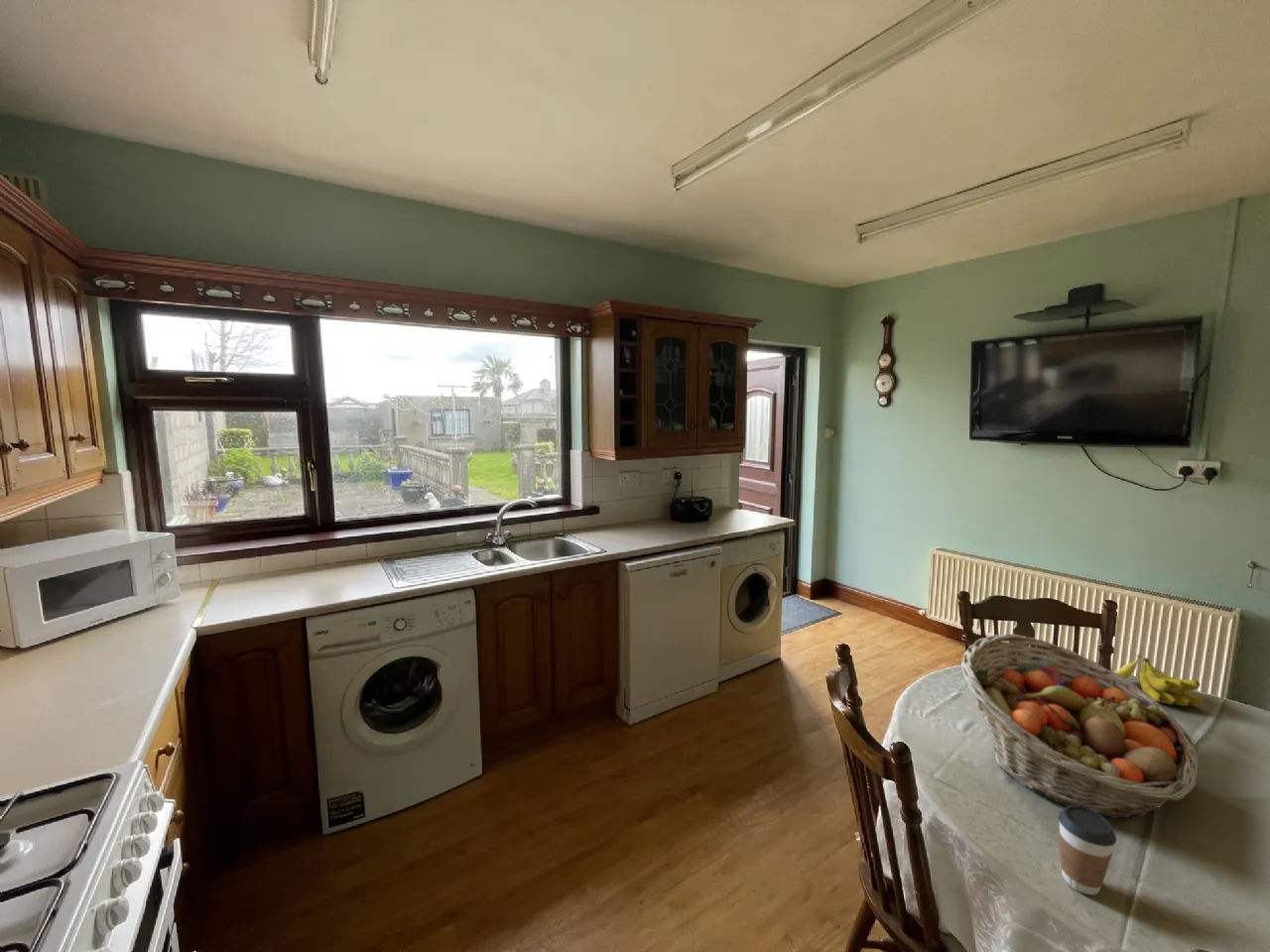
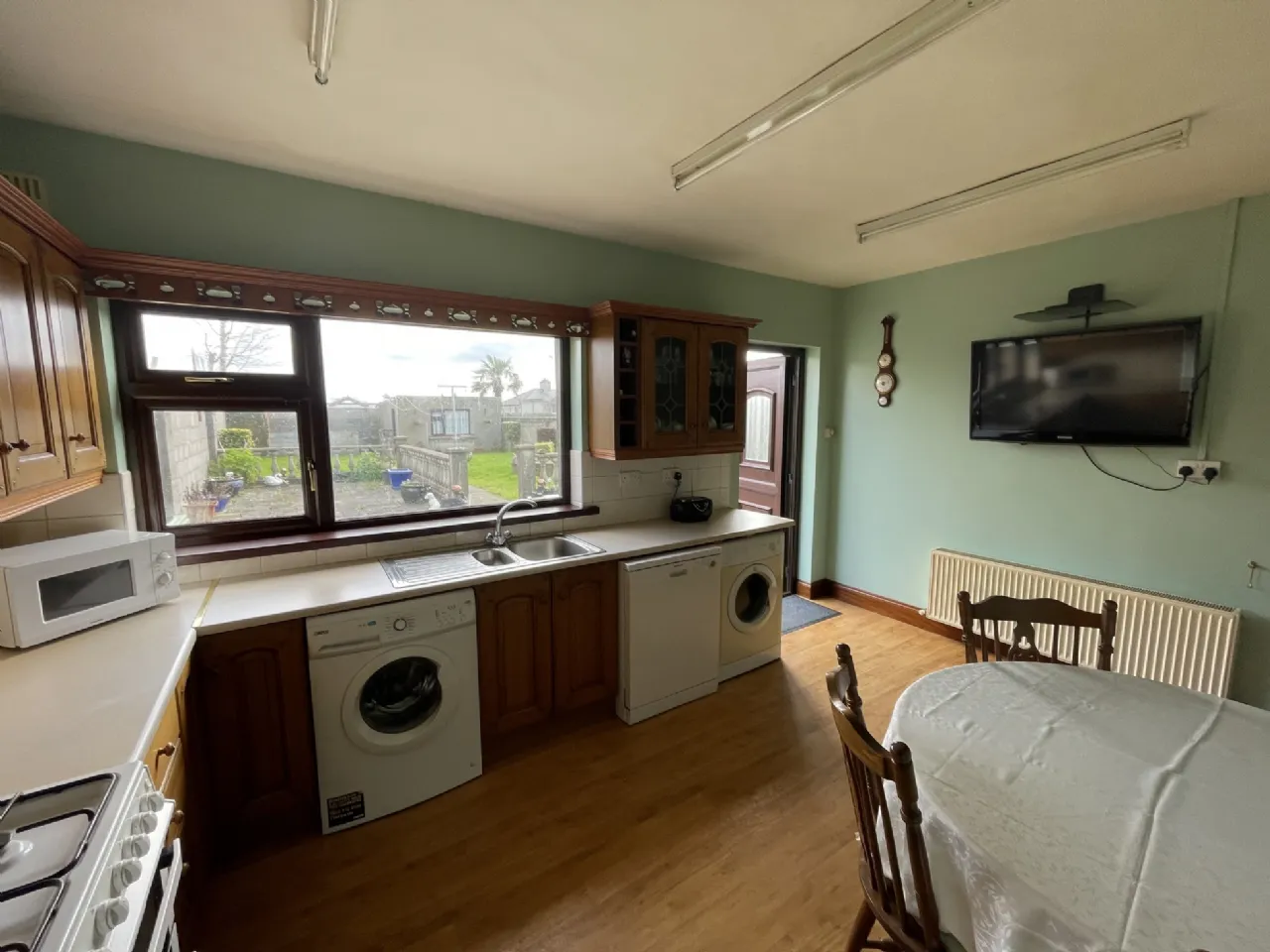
- coffee cup [1058,805,1117,895]
- banana [1114,654,1207,707]
- fruit basket [960,633,1200,819]
